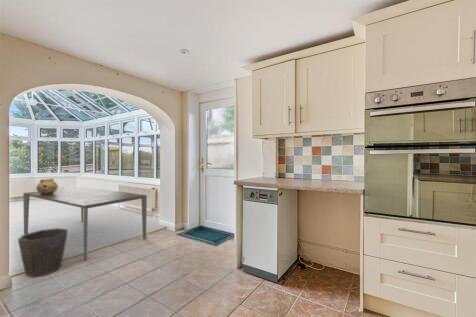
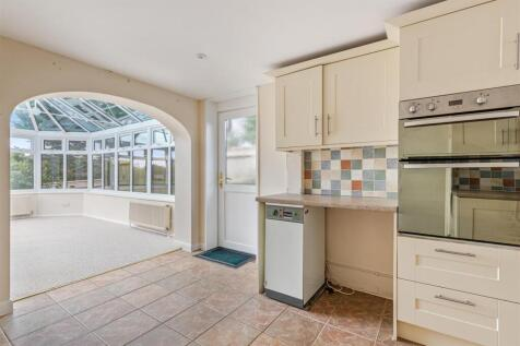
- waste bin [17,227,69,279]
- dining table [22,186,148,262]
- ceramic pot [35,178,59,195]
